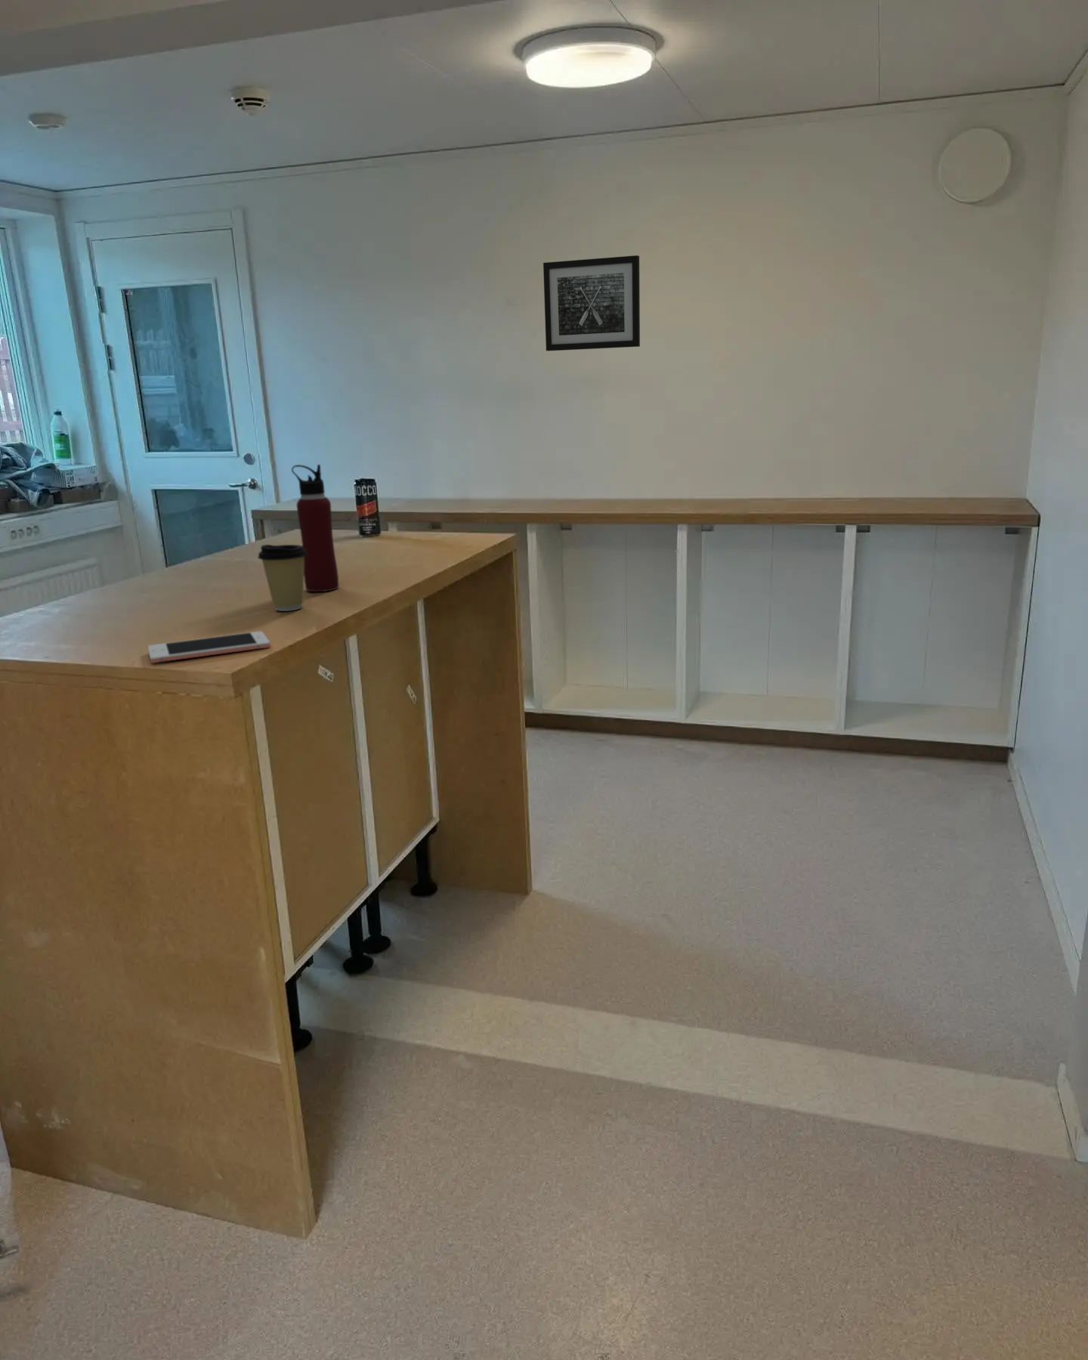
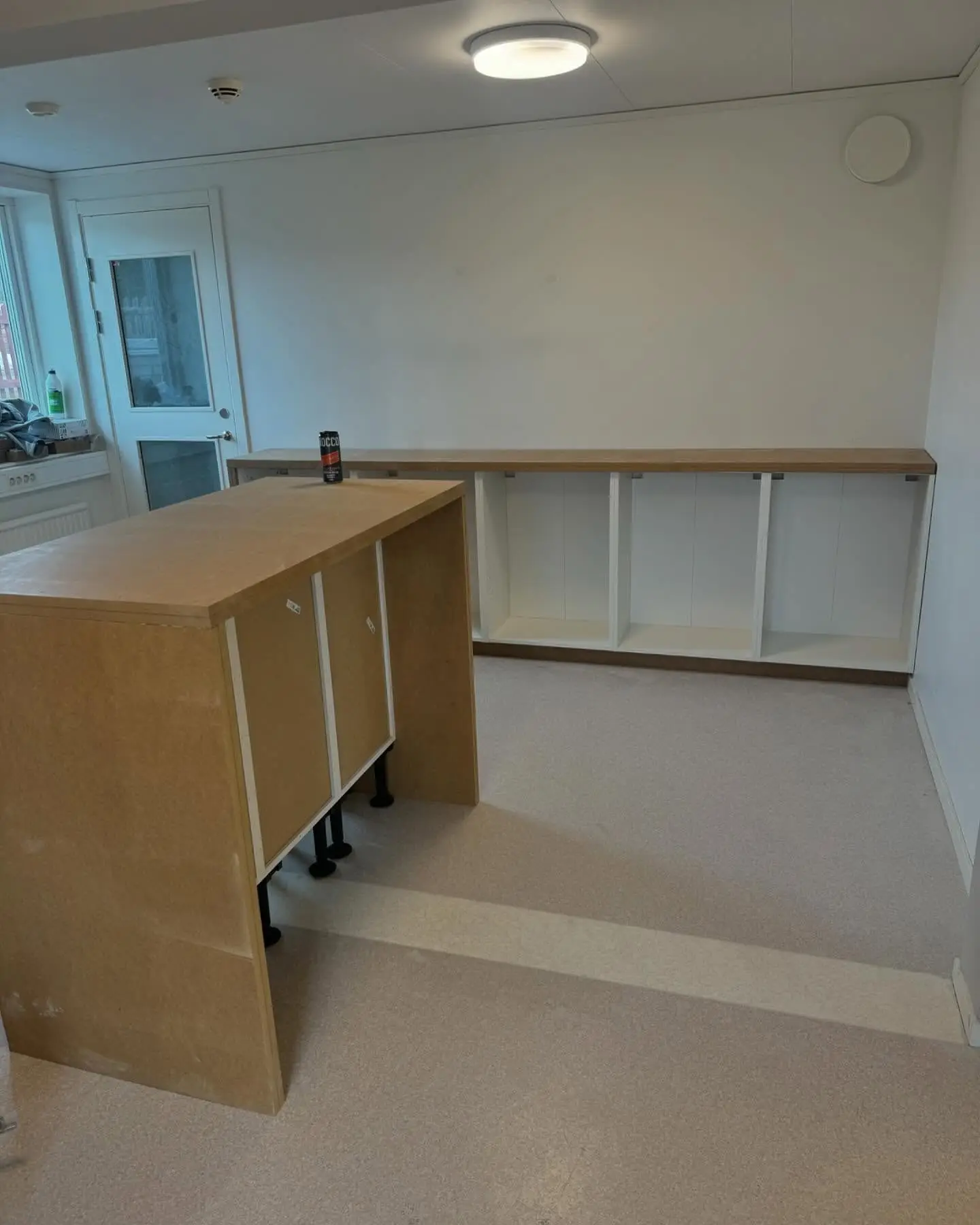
- wall art [543,254,641,351]
- coffee cup [256,544,308,612]
- cell phone [148,631,271,664]
- water bottle [291,464,340,593]
